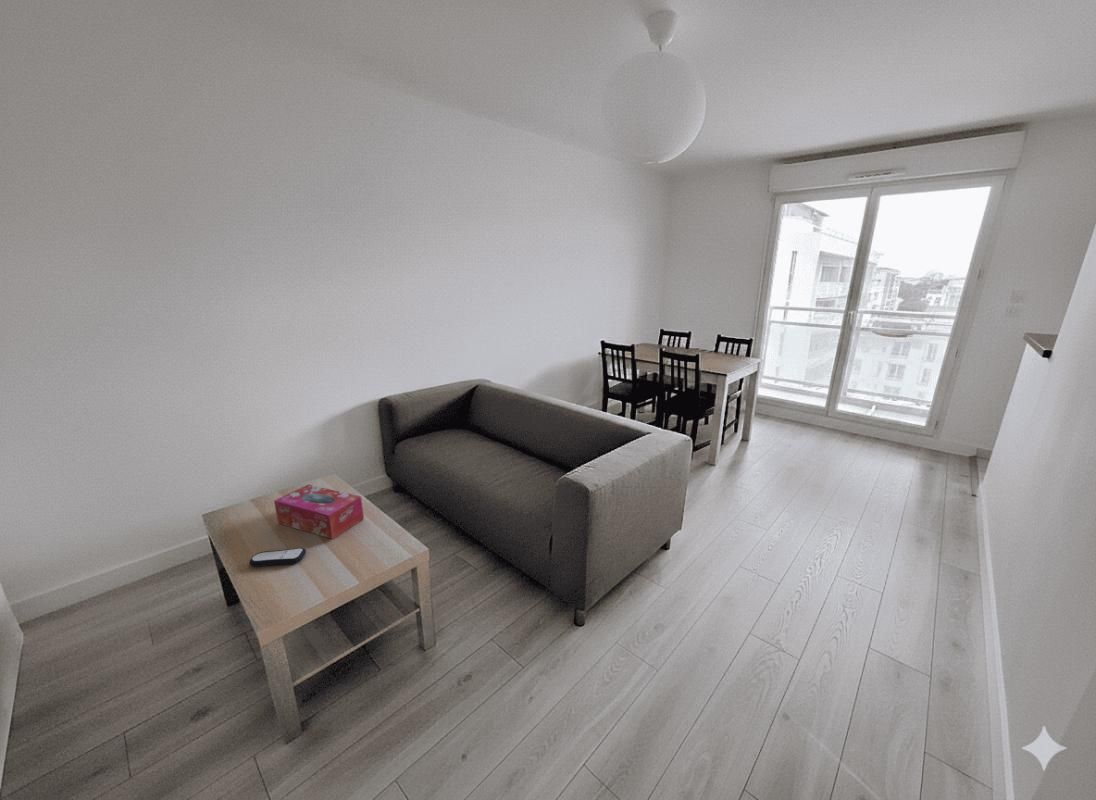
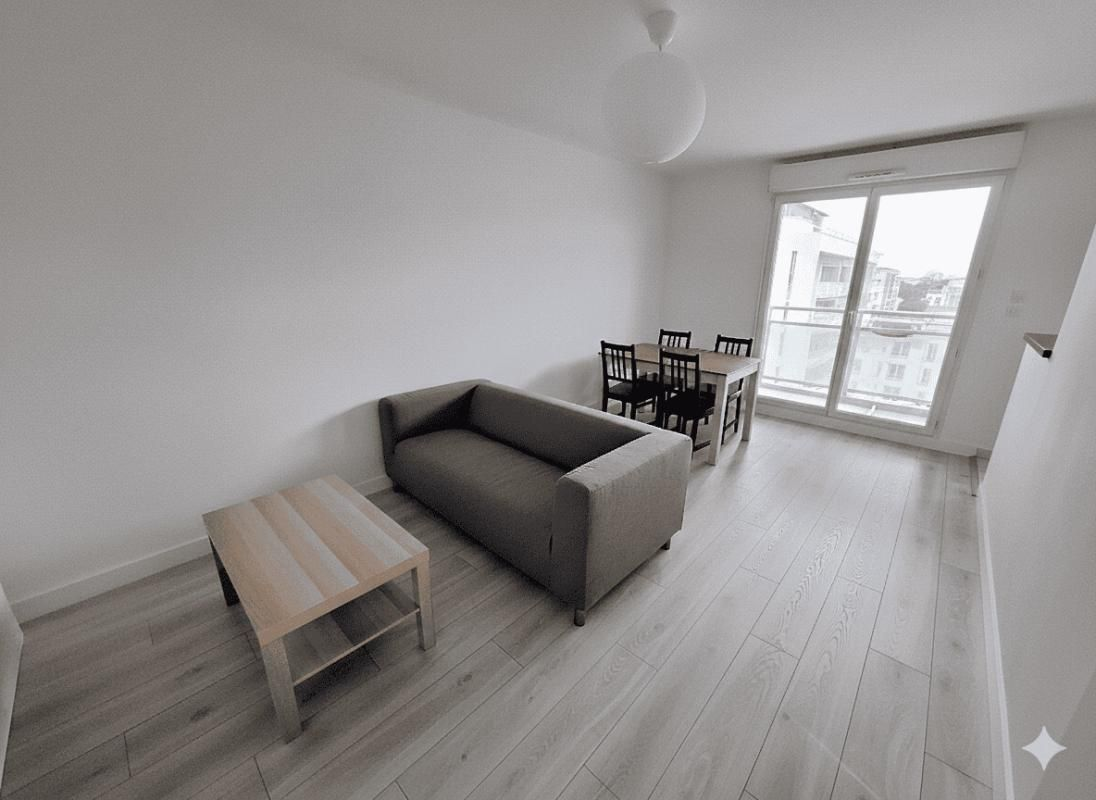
- remote control [248,547,307,567]
- tissue box [273,483,365,540]
